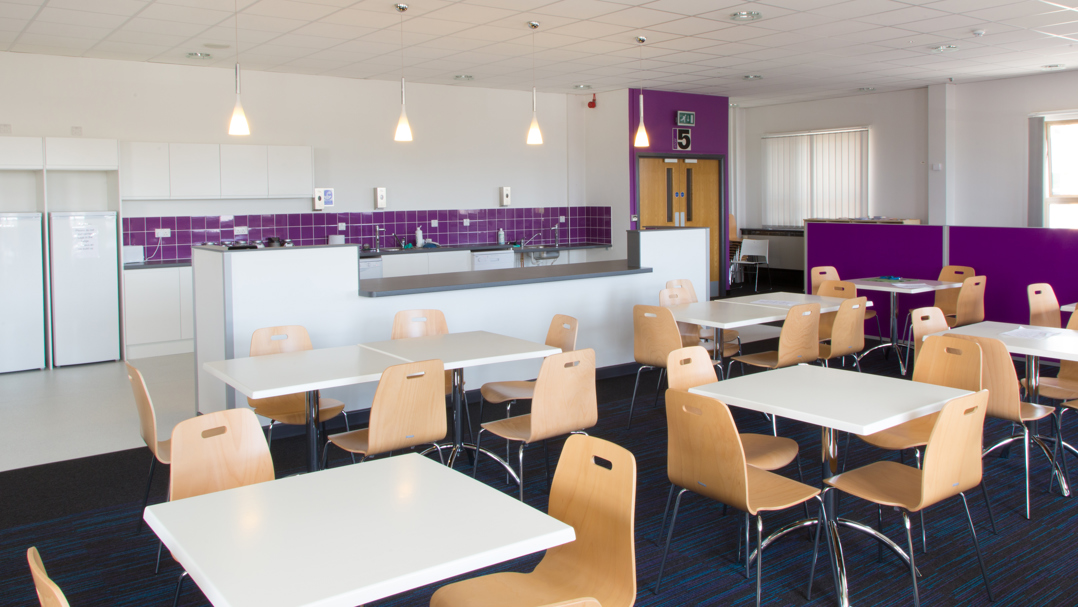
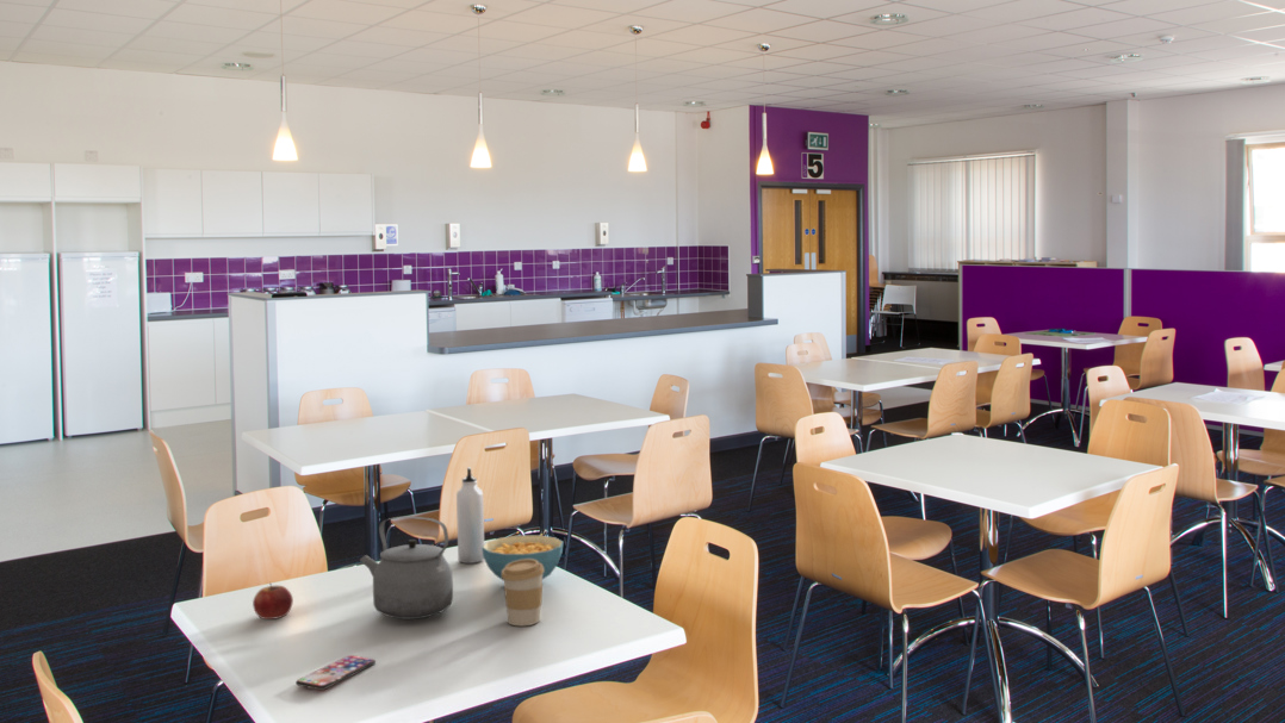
+ coffee cup [502,559,544,627]
+ smartphone [294,654,377,691]
+ tea kettle [359,516,454,621]
+ water bottle [455,466,485,565]
+ apple [252,581,294,621]
+ cereal bowl [482,535,565,582]
